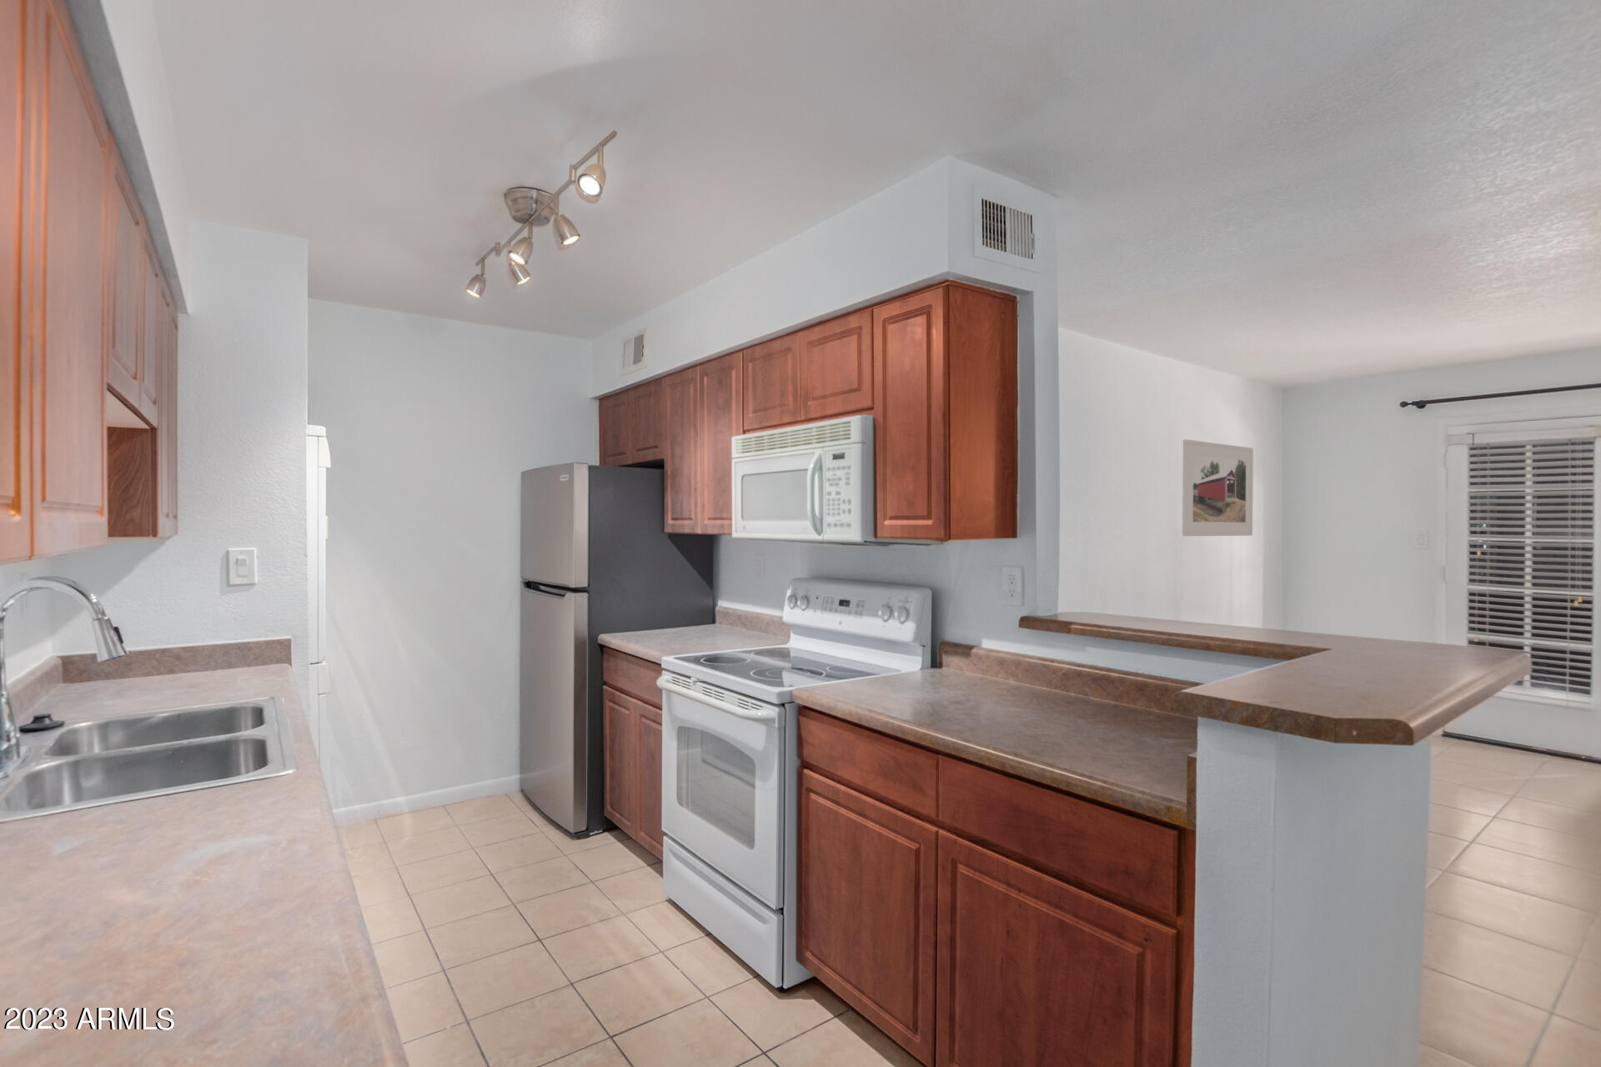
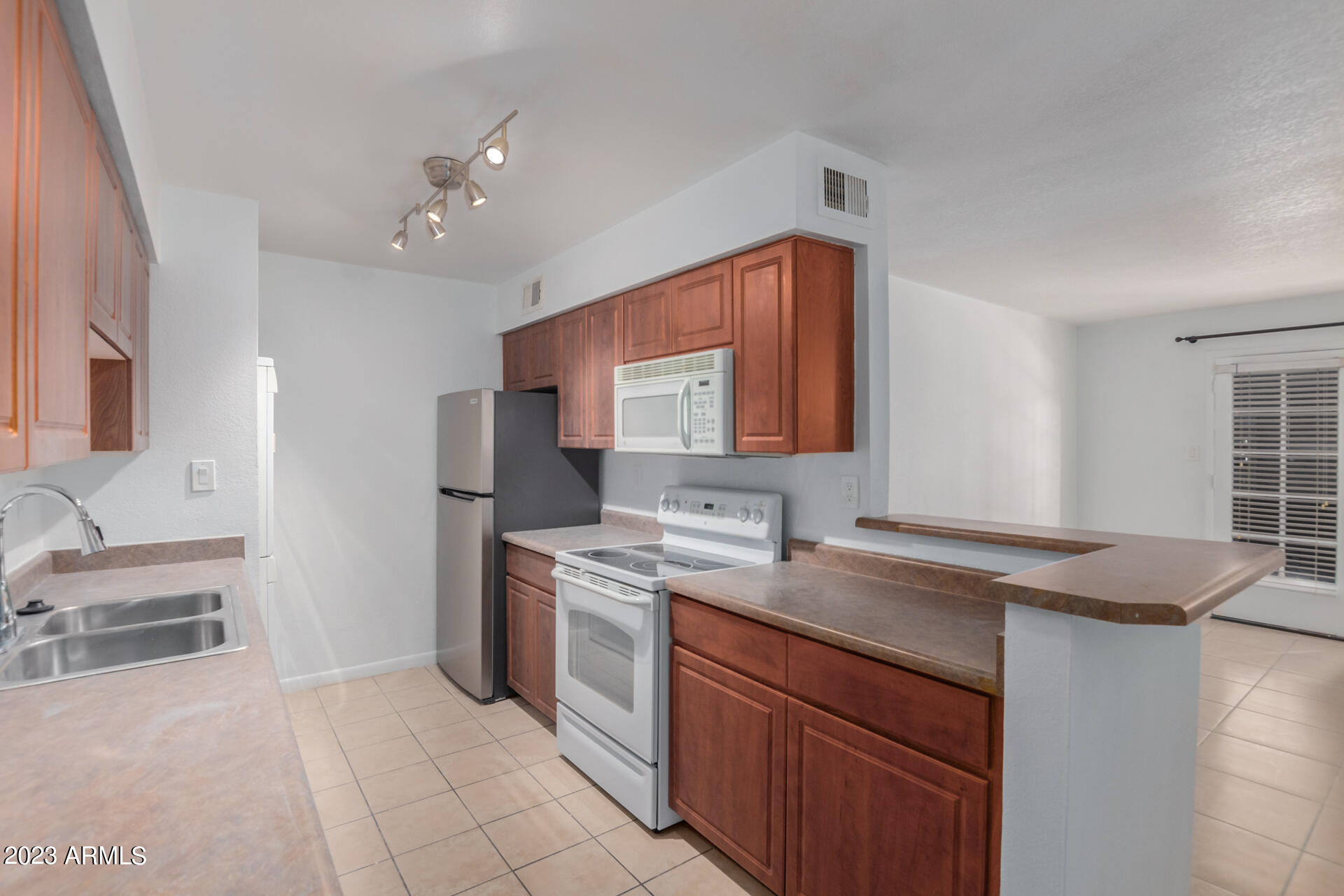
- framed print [1182,438,1254,537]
